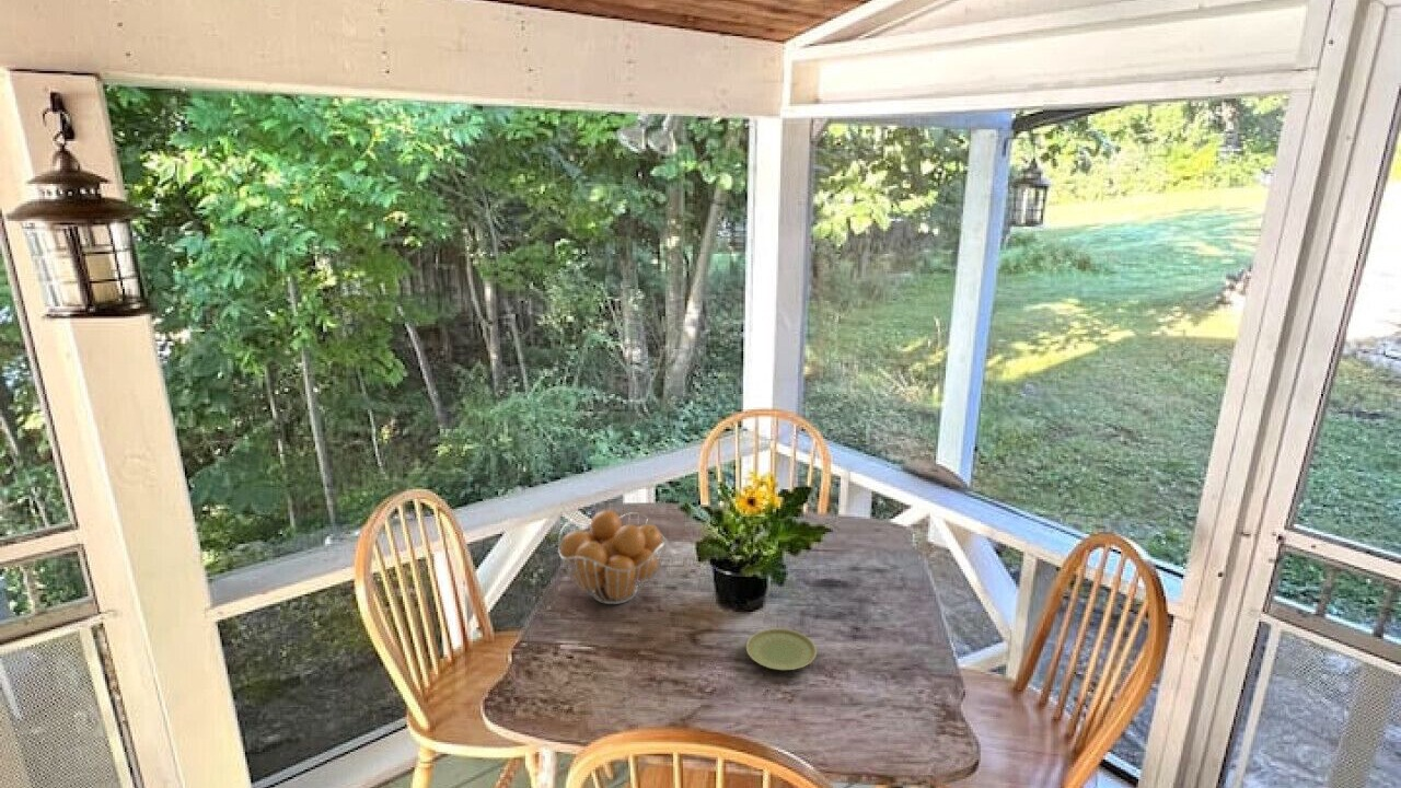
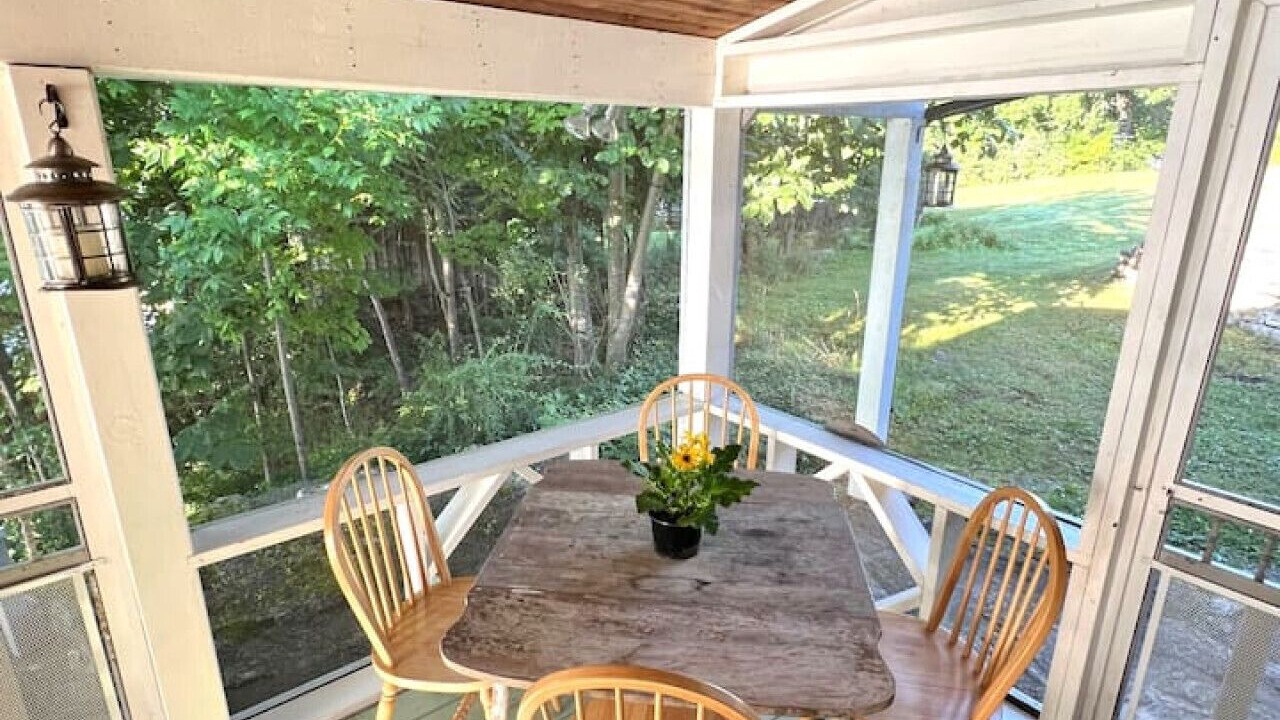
- plate [745,627,818,671]
- fruit basket [557,509,669,605]
